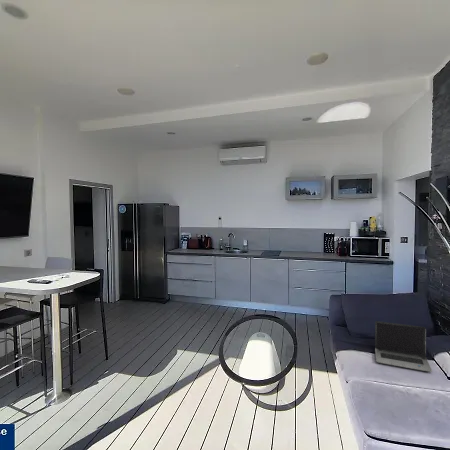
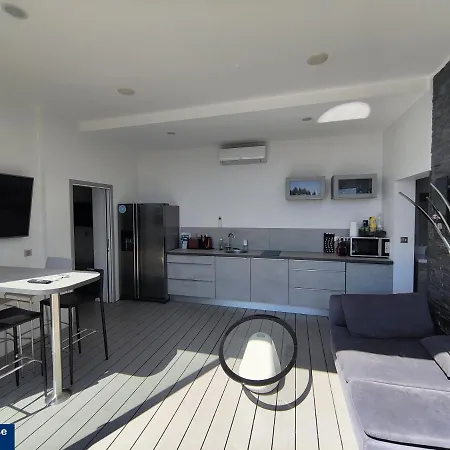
- laptop computer [374,320,433,373]
